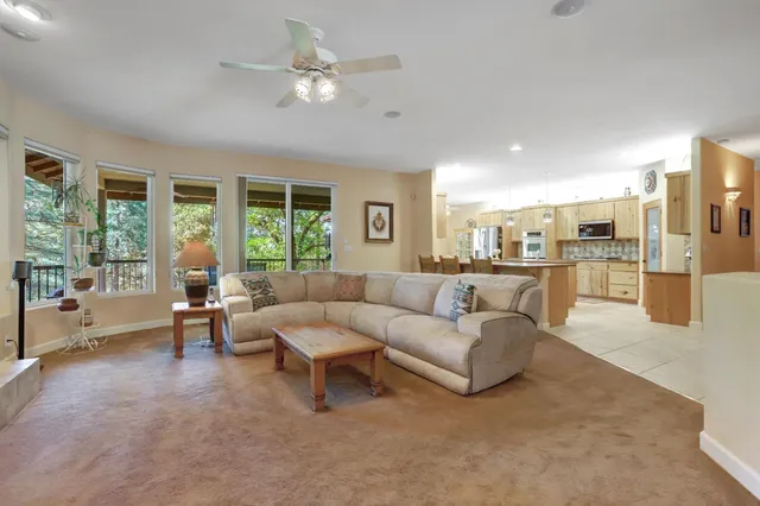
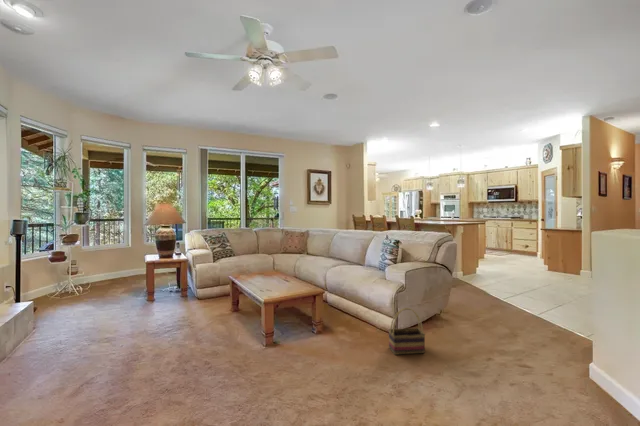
+ basket [387,307,426,356]
